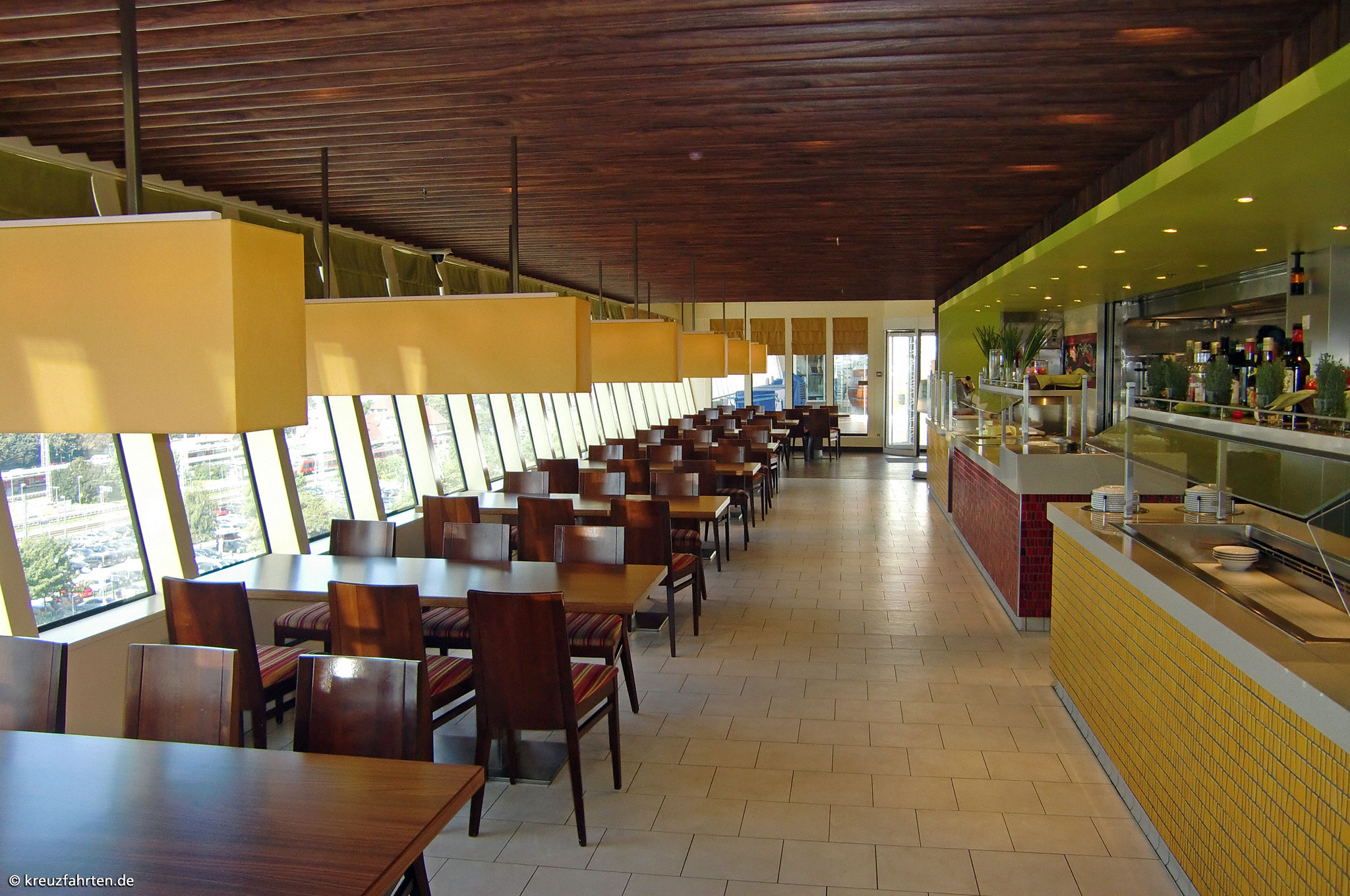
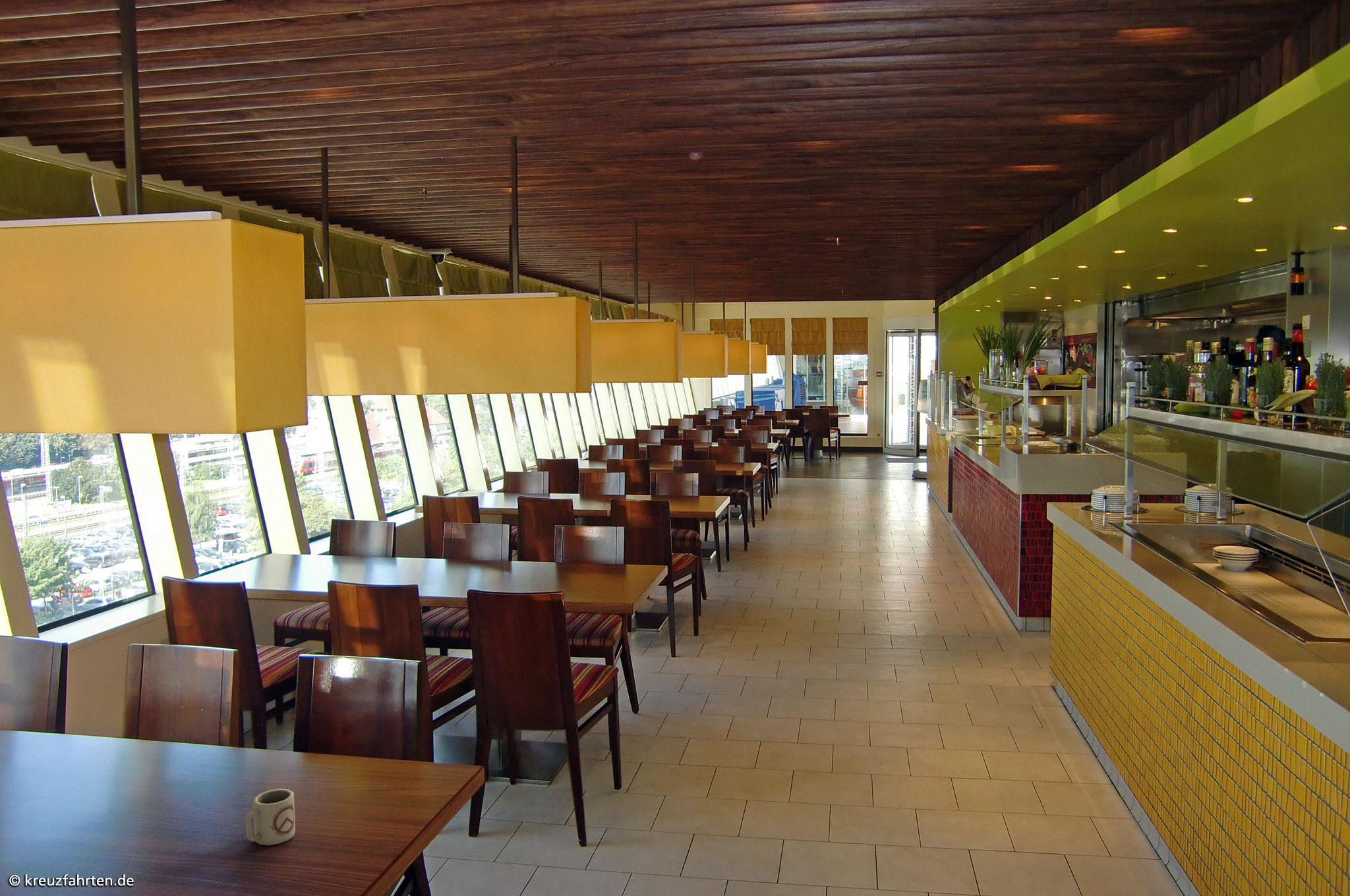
+ cup [244,788,296,846]
